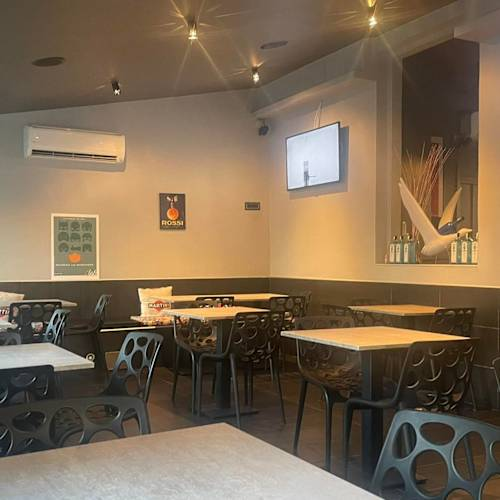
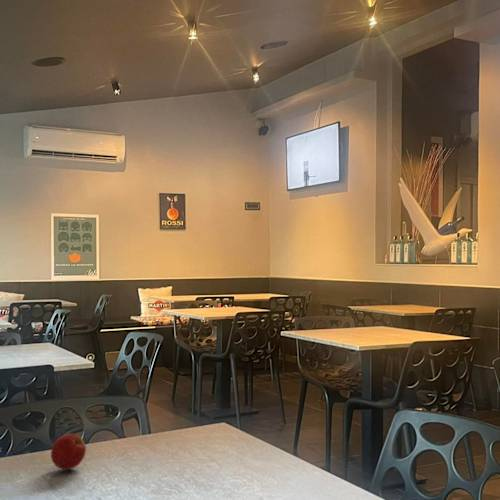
+ apple [50,433,87,471]
